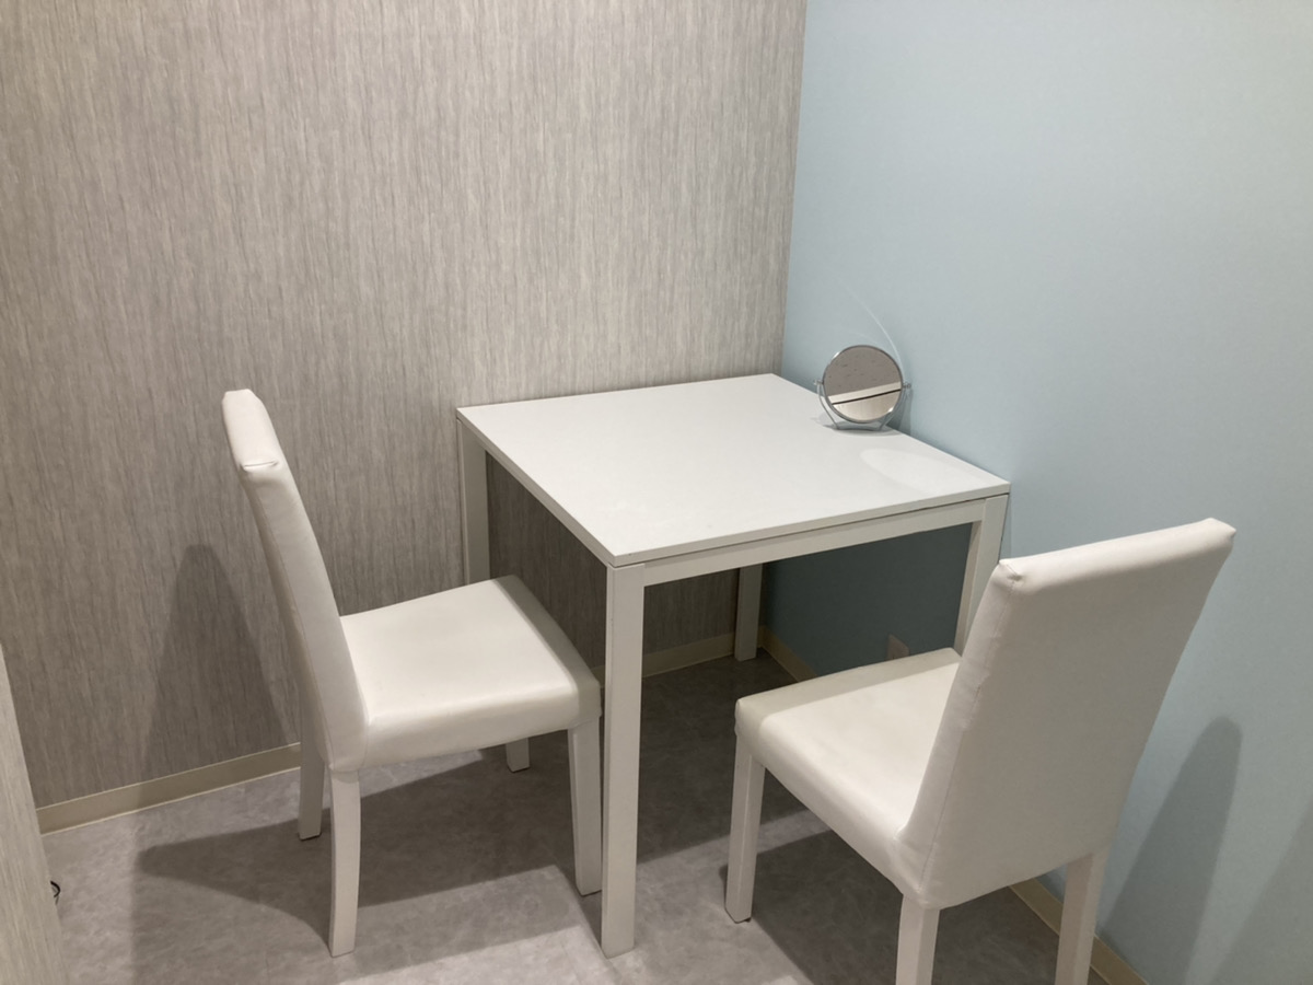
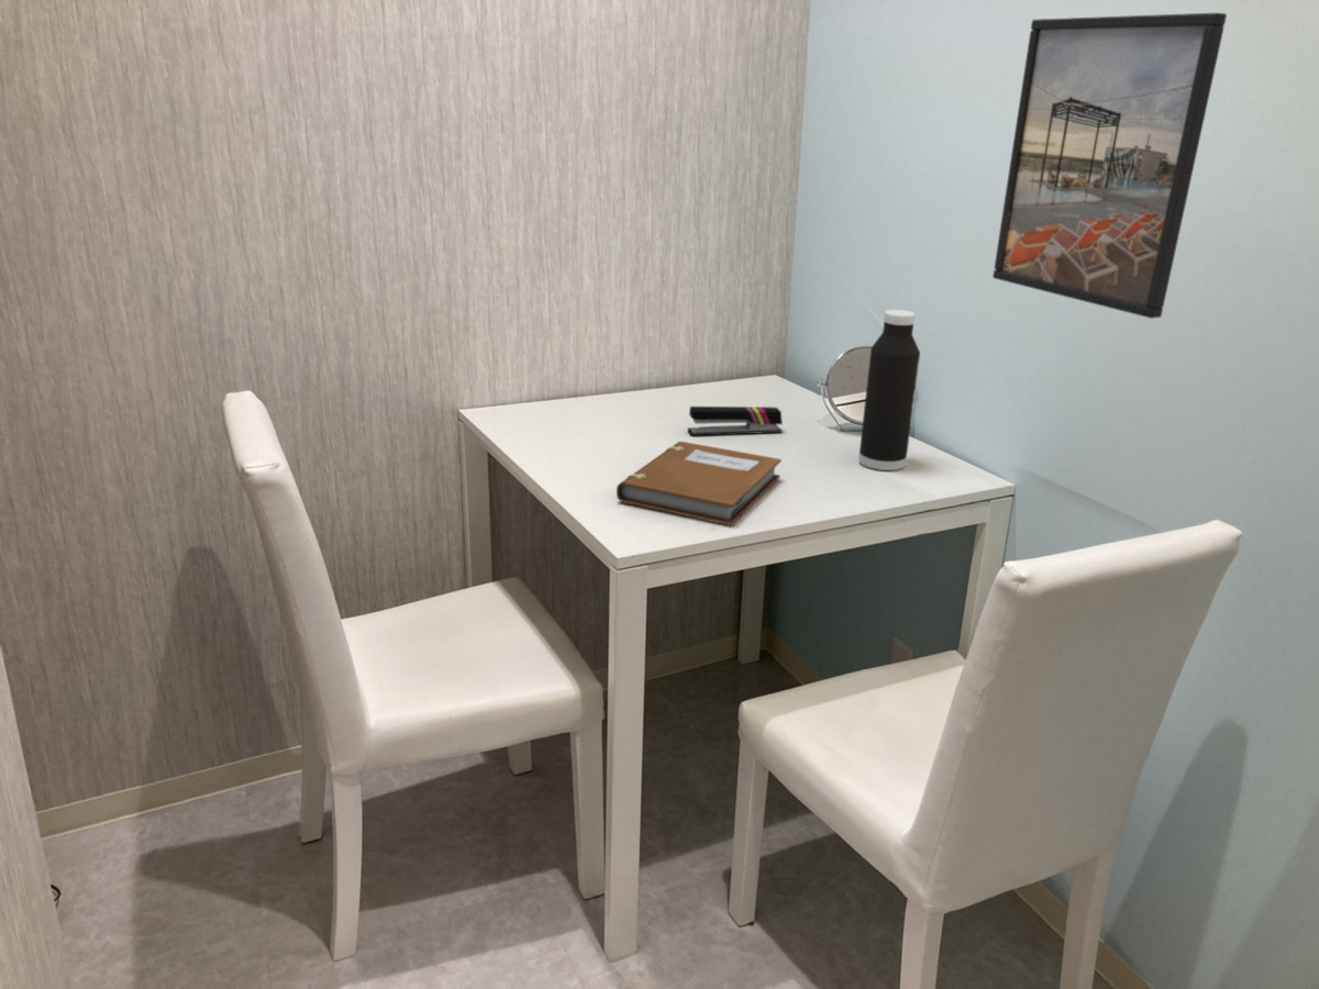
+ stapler [686,405,784,437]
+ water bottle [857,309,921,471]
+ notebook [616,441,783,526]
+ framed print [991,12,1228,320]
